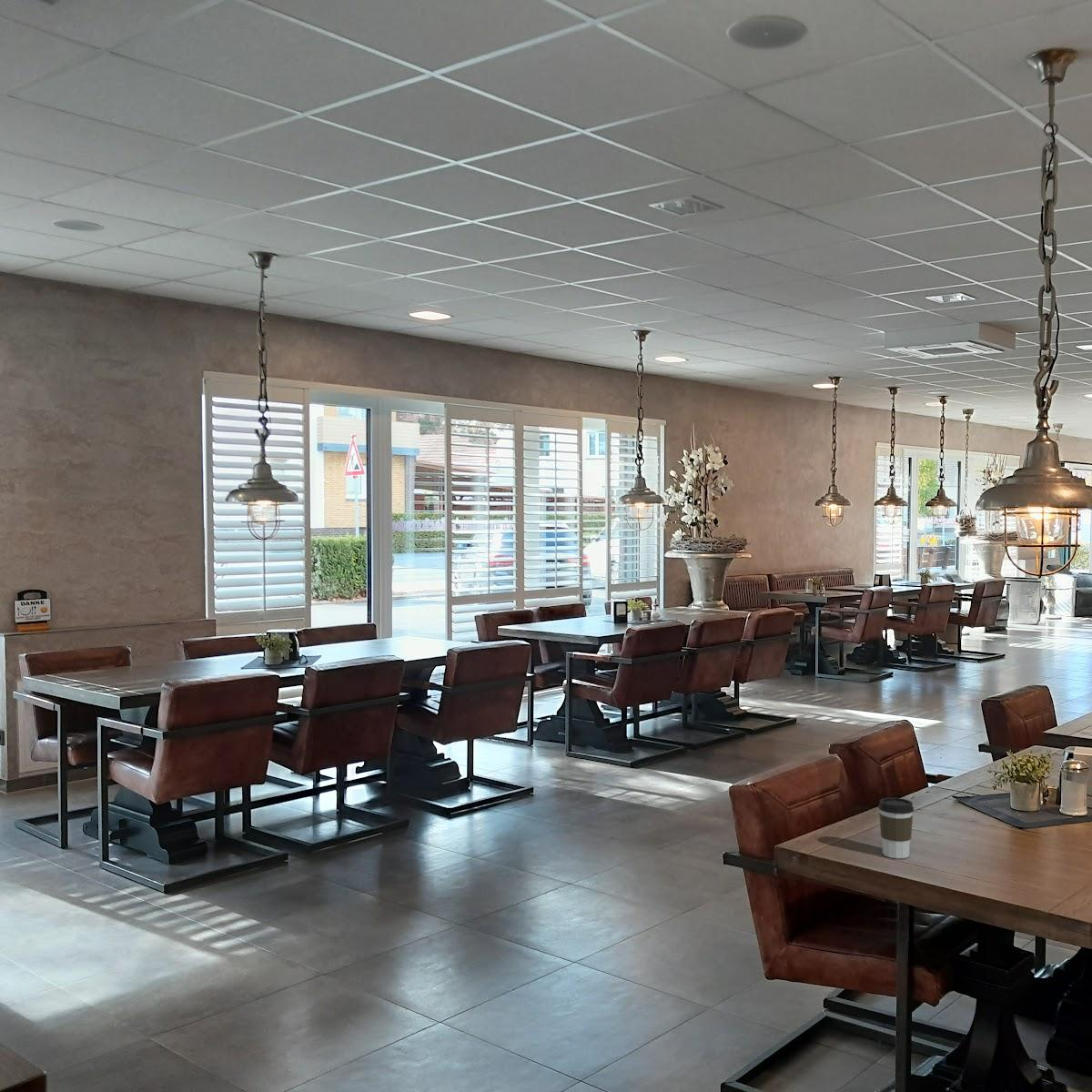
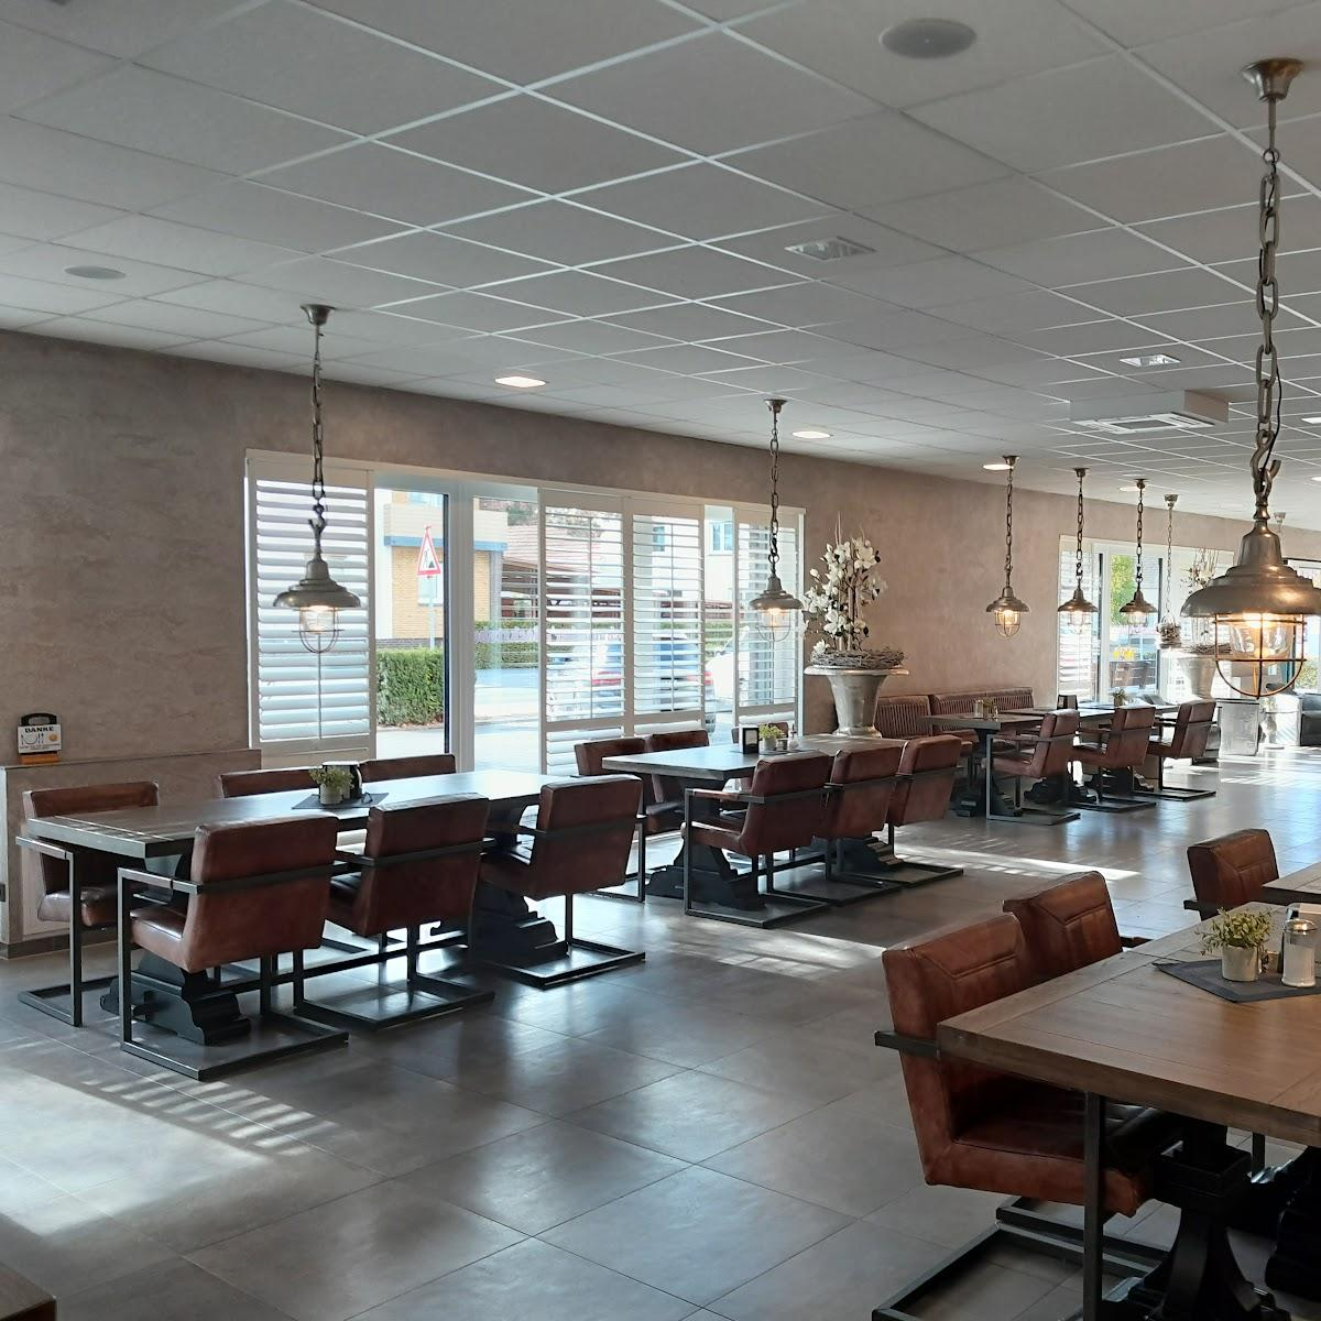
- coffee cup [877,797,915,859]
